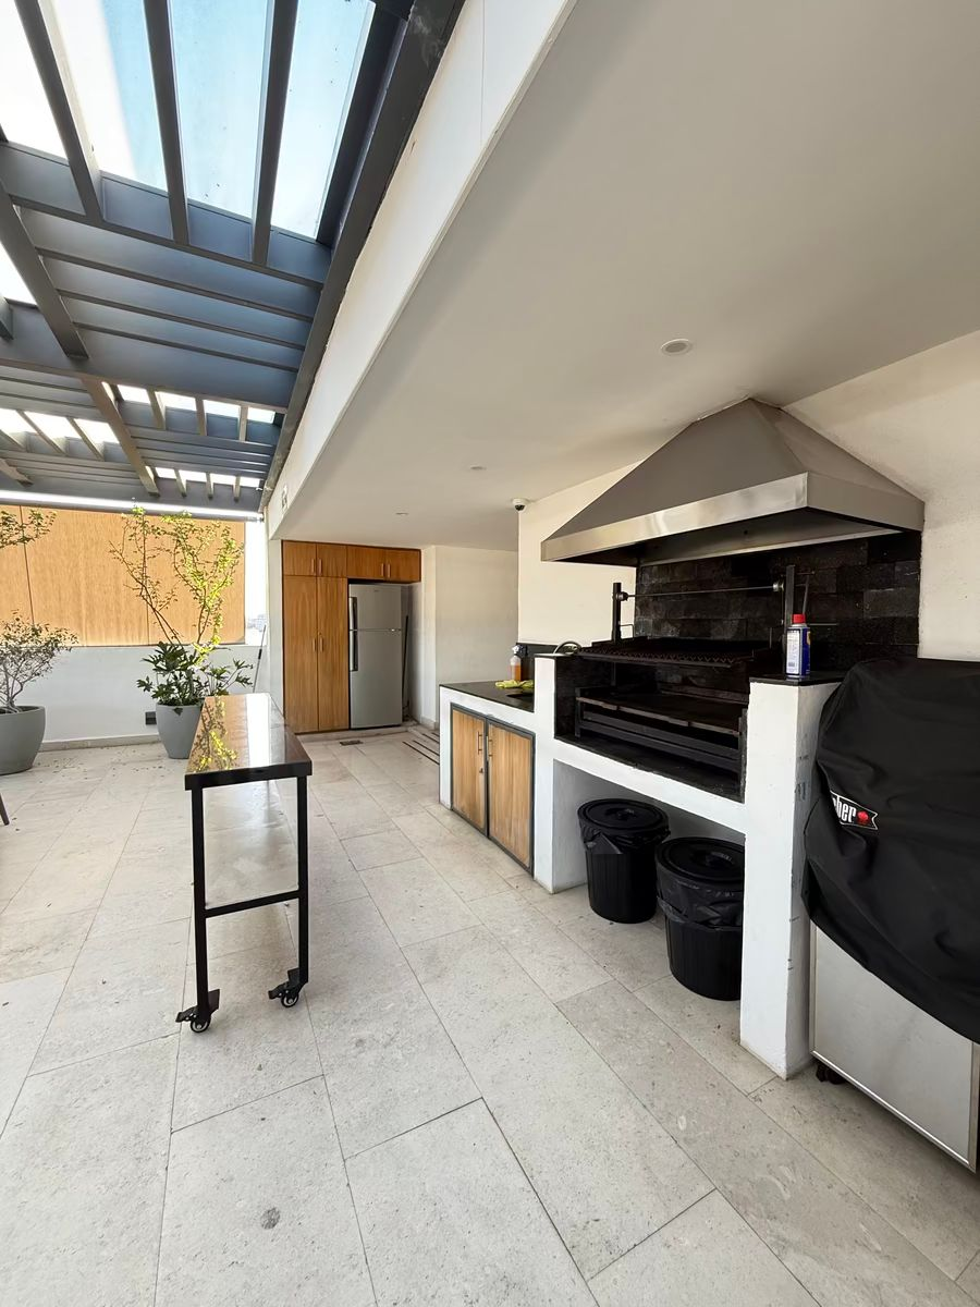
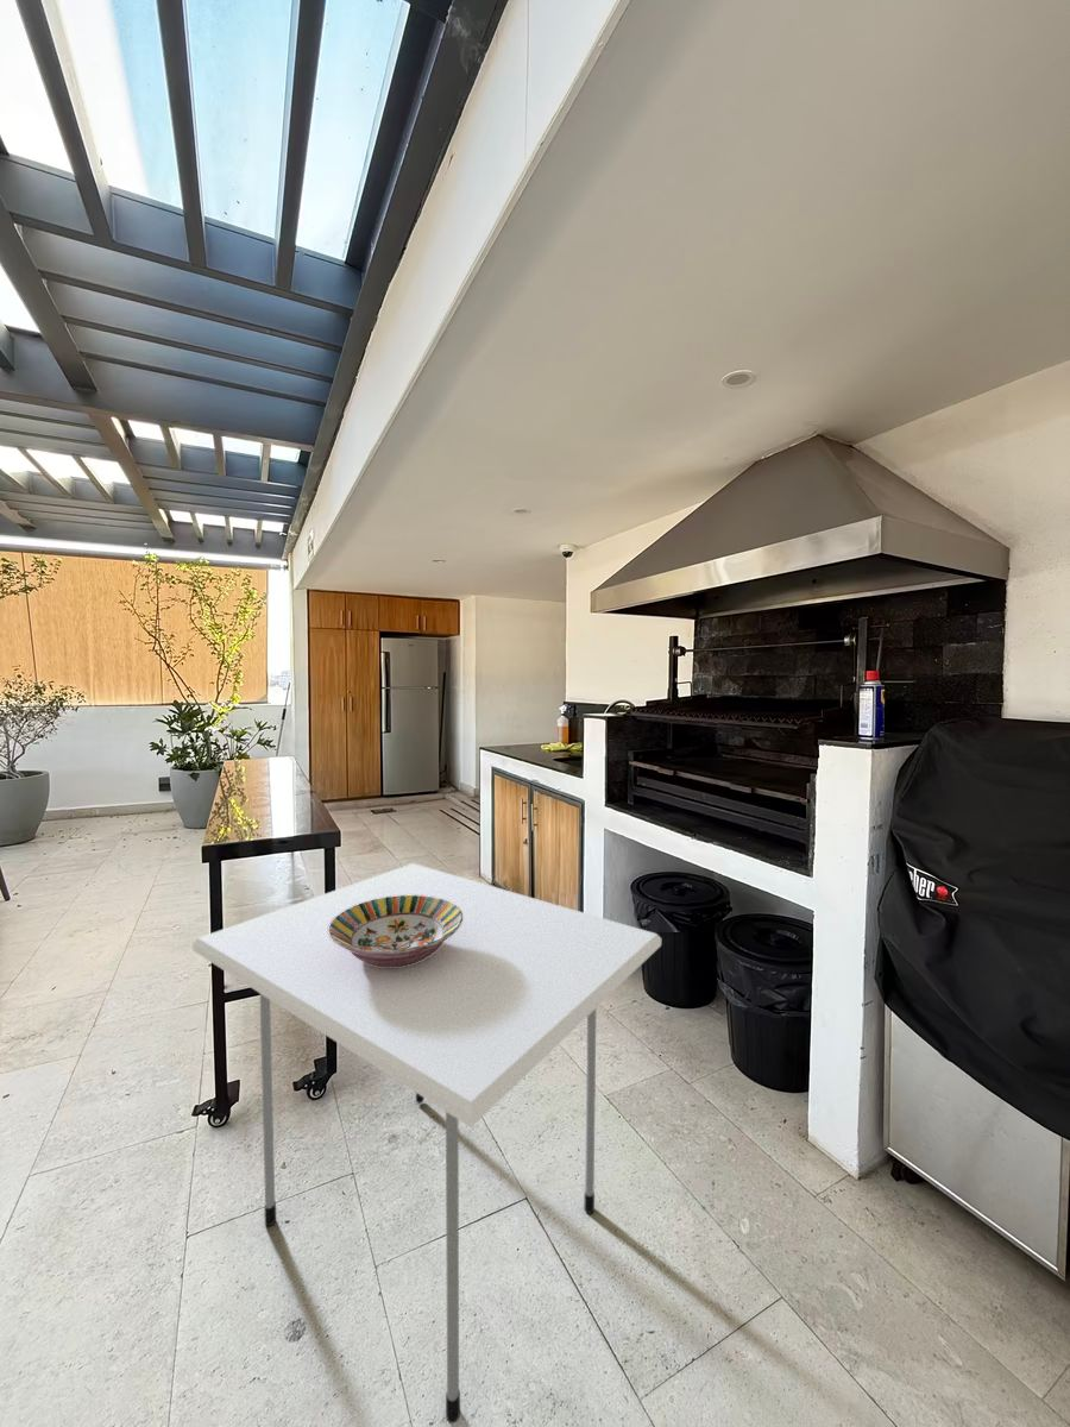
+ serving bowl [328,894,464,967]
+ dining table [191,862,662,1425]
